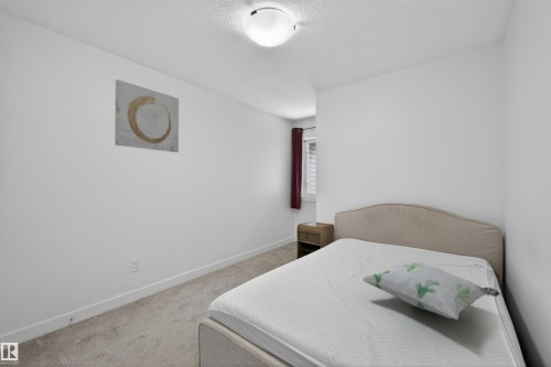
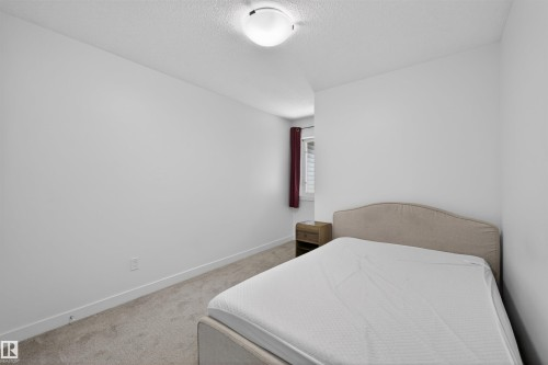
- decorative pillow [361,261,501,321]
- wall art [114,78,180,153]
